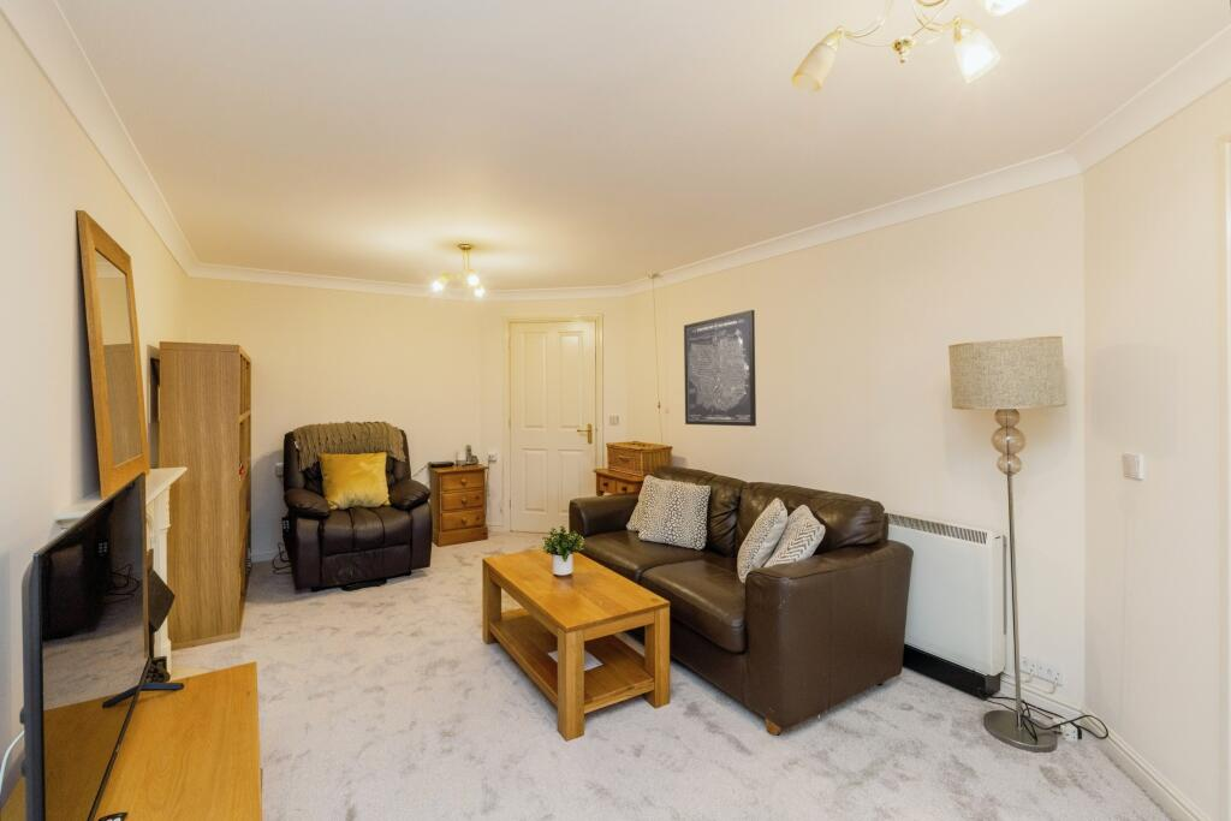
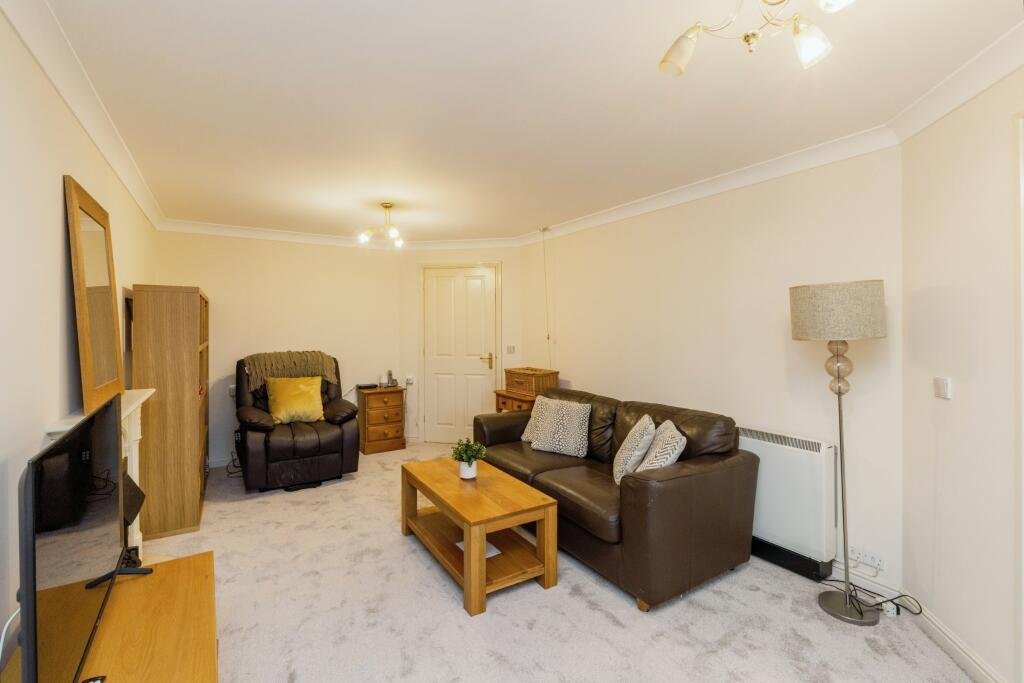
- wall art [683,309,757,428]
